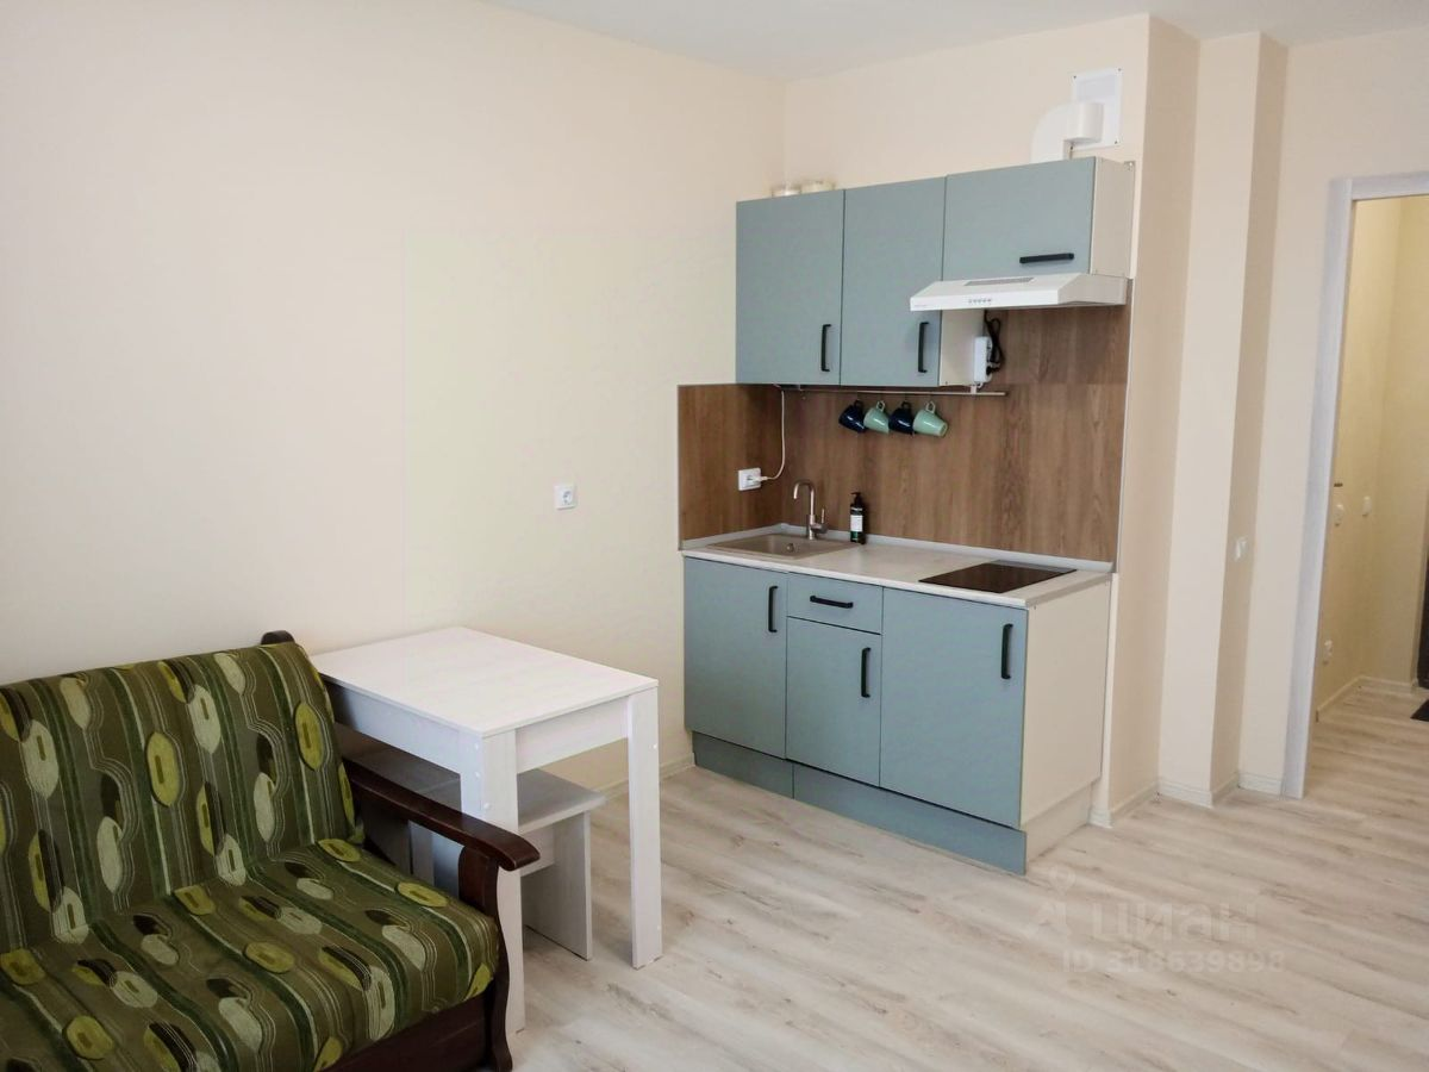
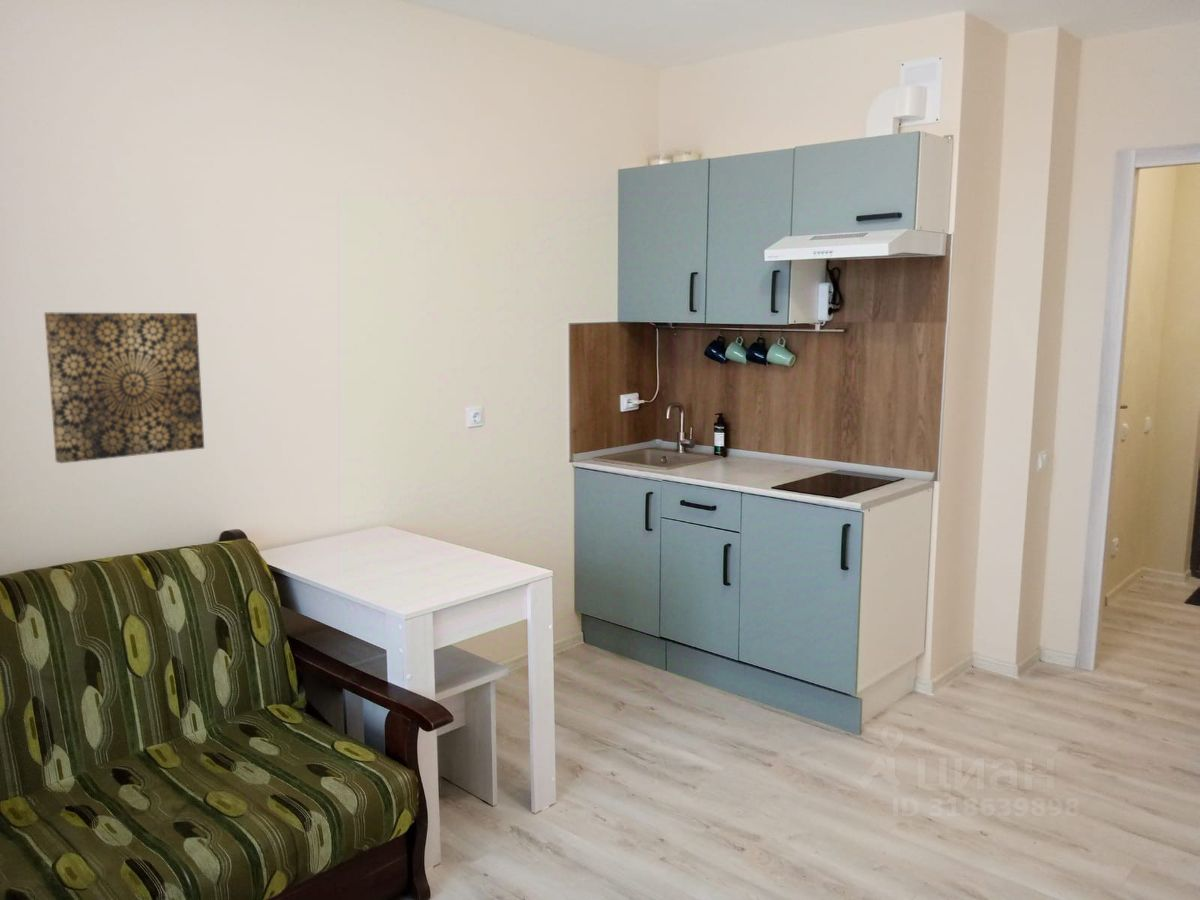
+ wall art [43,312,205,464]
